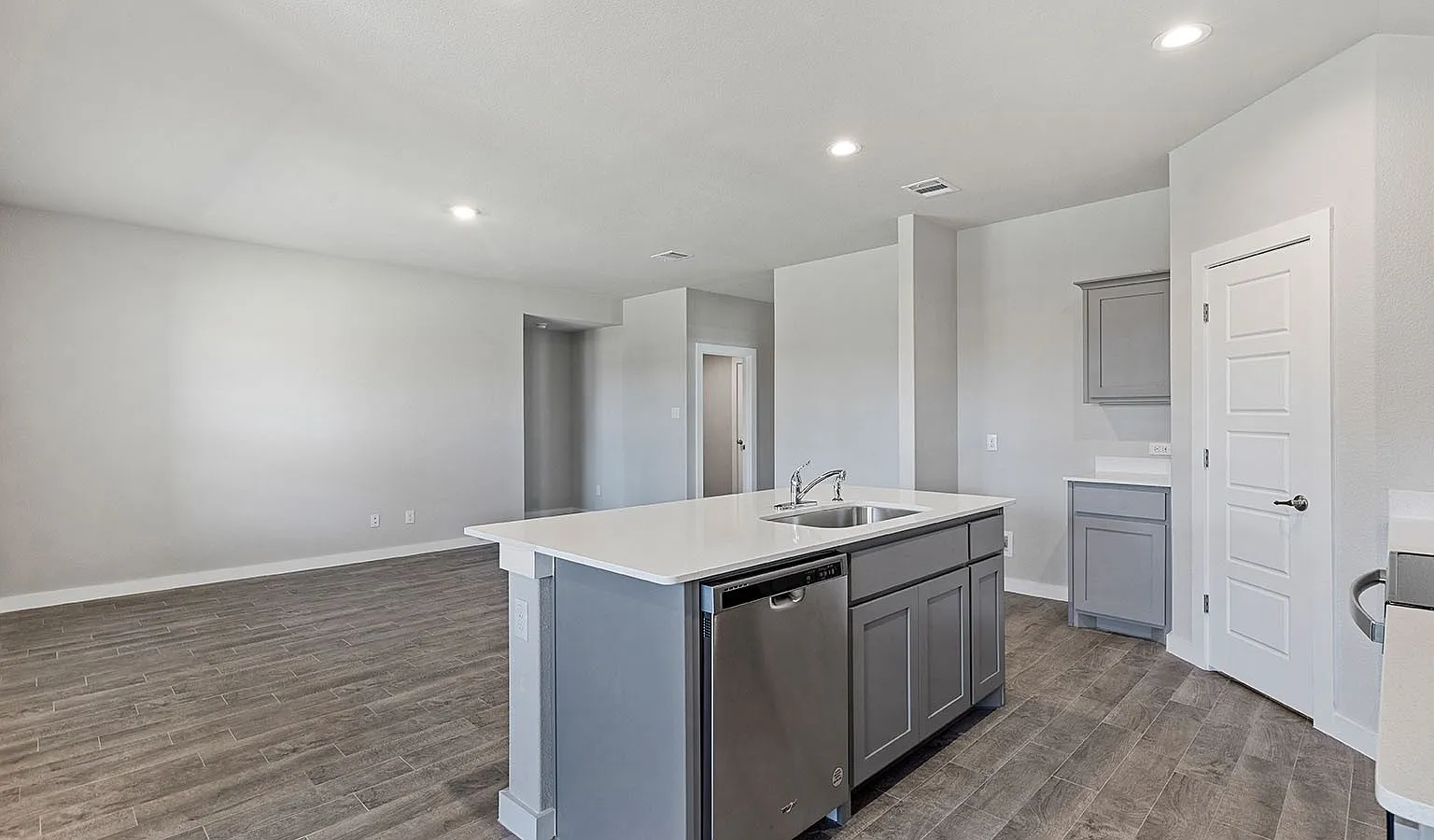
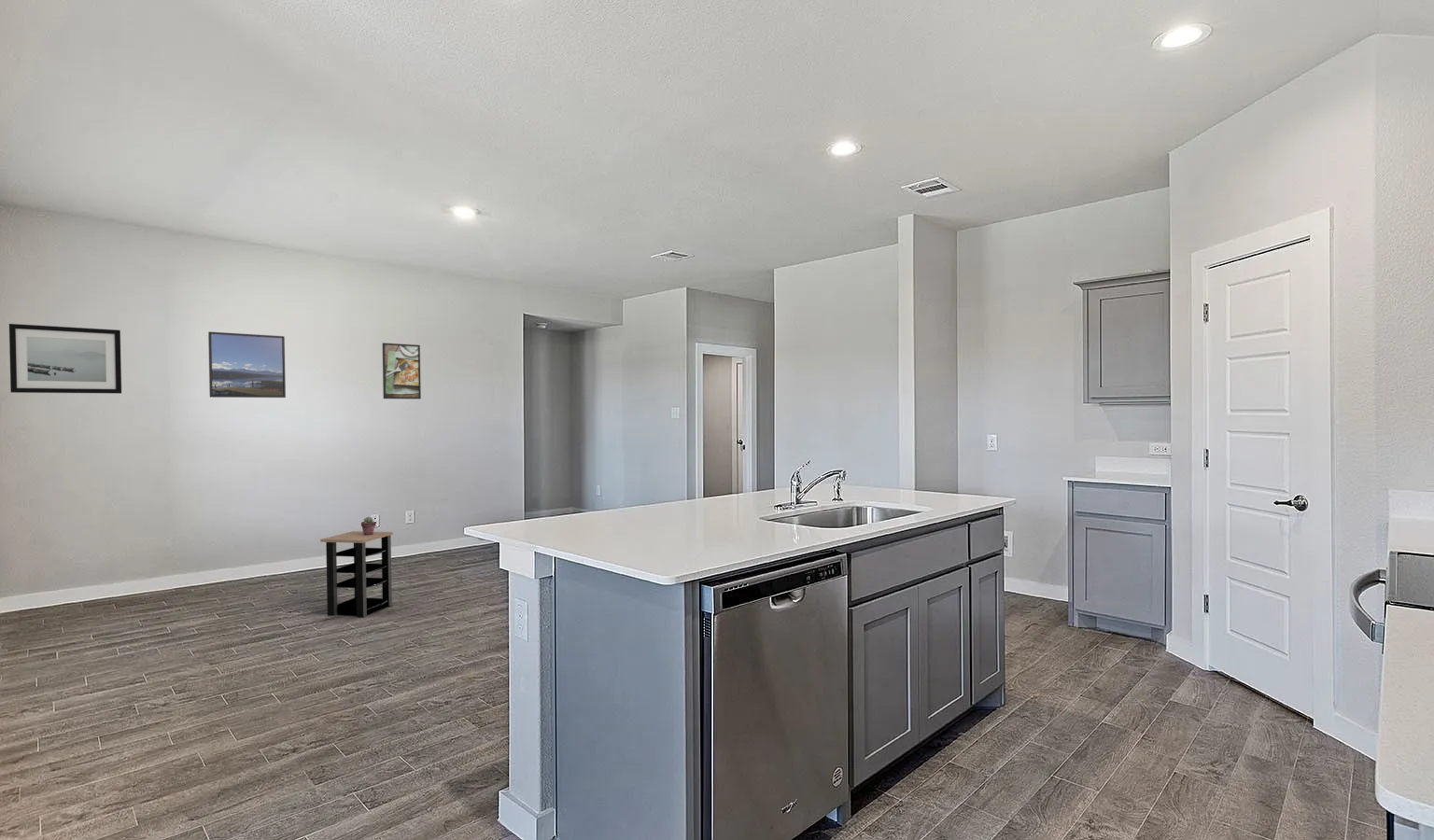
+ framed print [382,342,422,399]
+ side table [319,530,394,619]
+ wall art [8,323,122,395]
+ potted succulent [360,516,377,535]
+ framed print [207,330,287,399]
